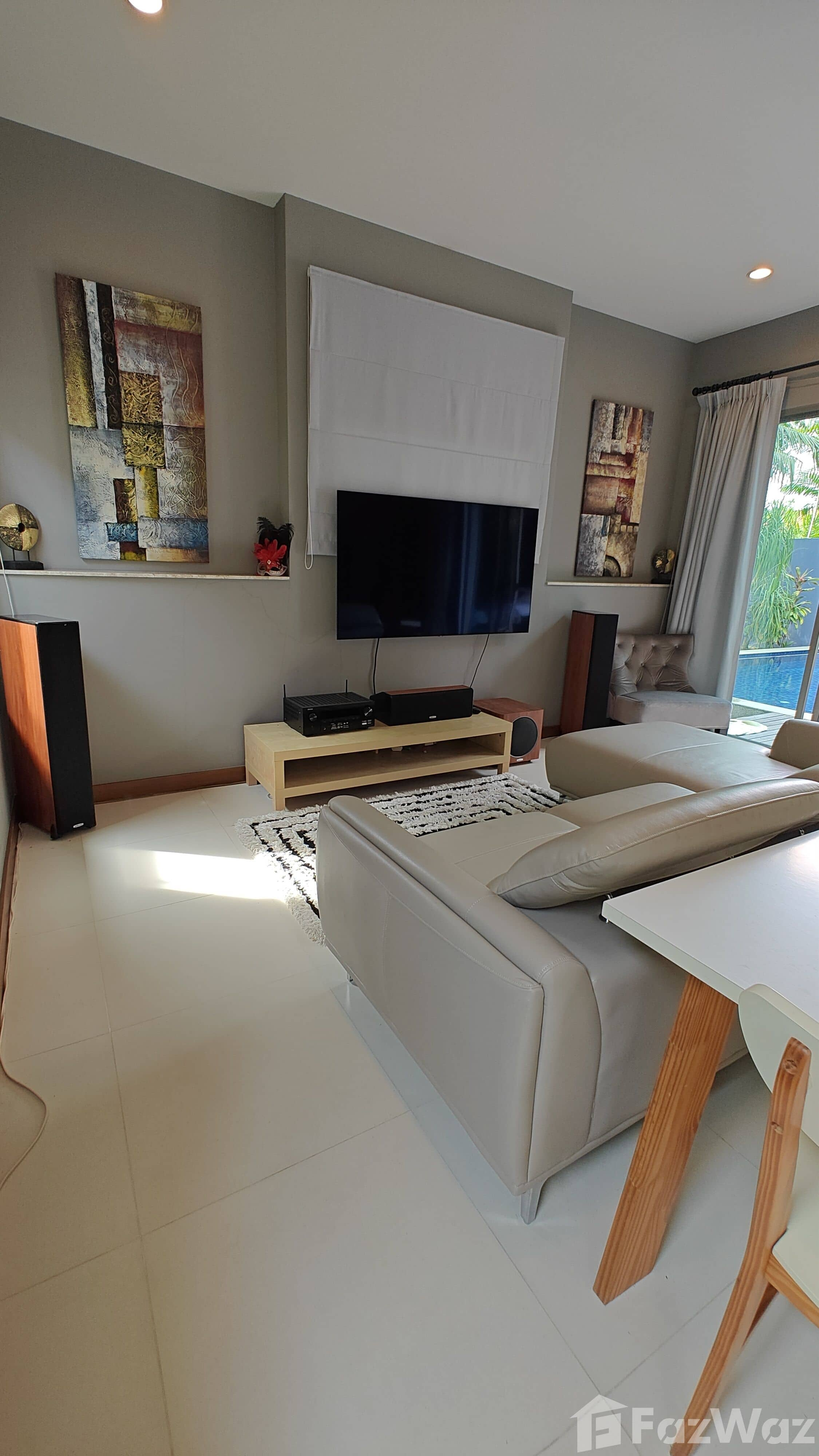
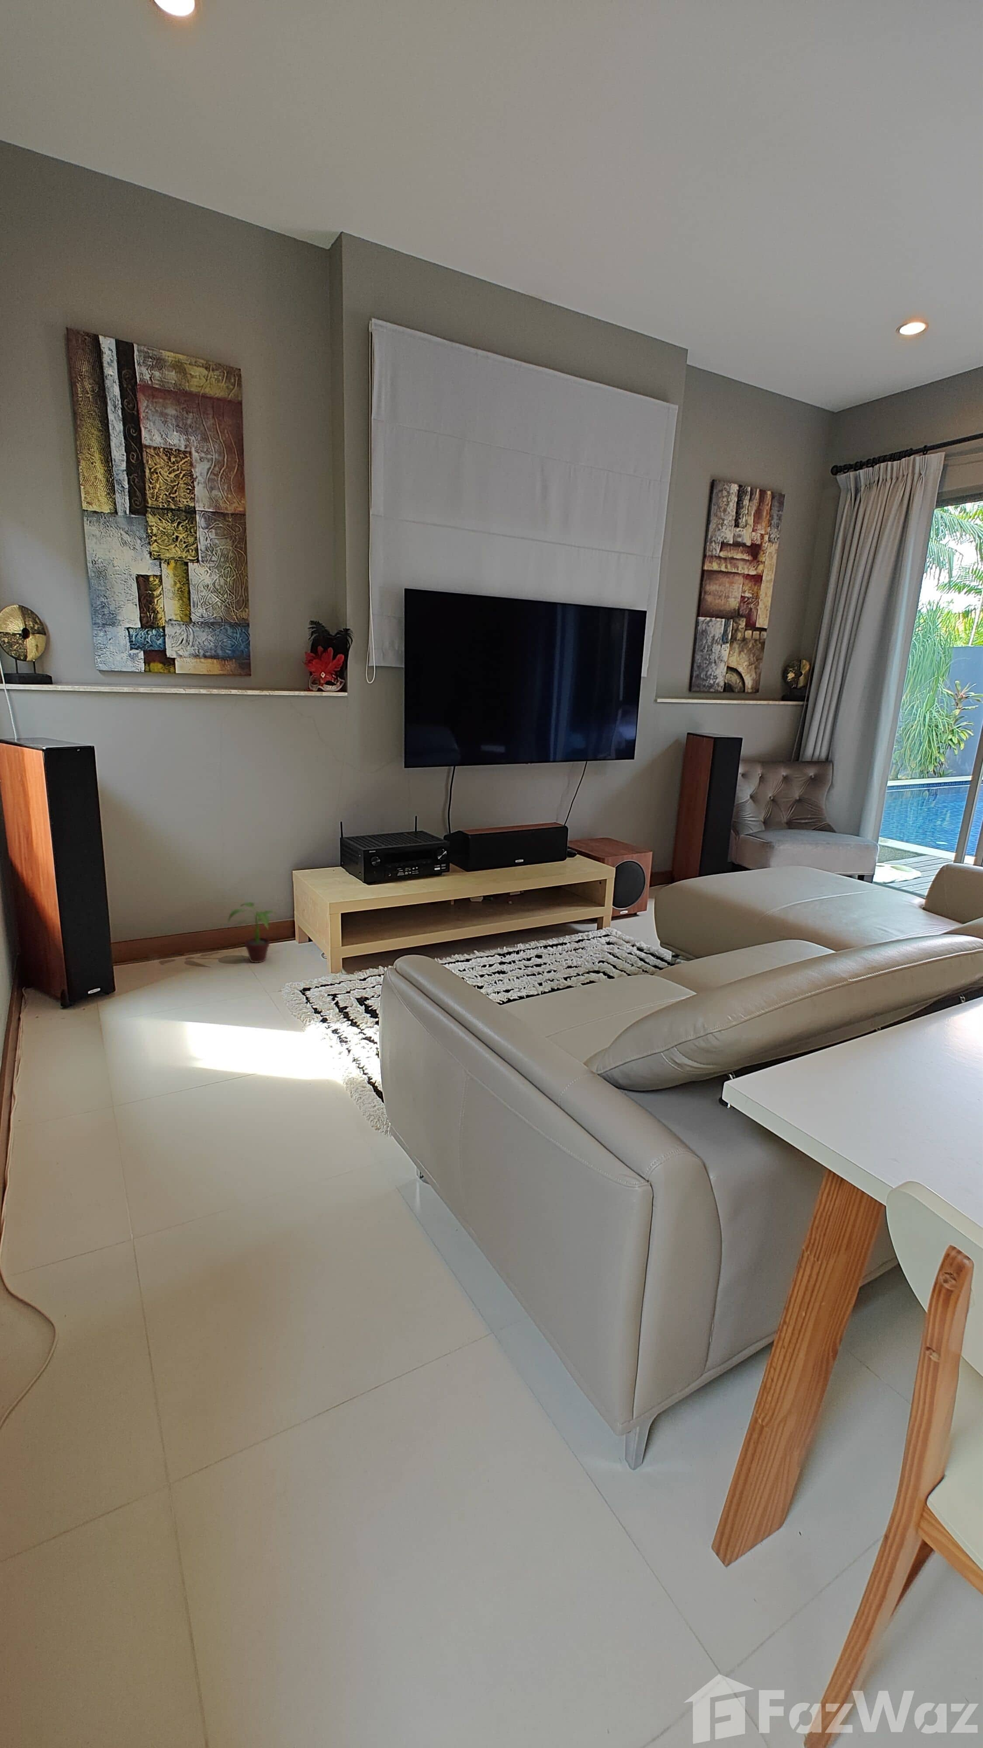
+ potted plant [227,902,280,963]
